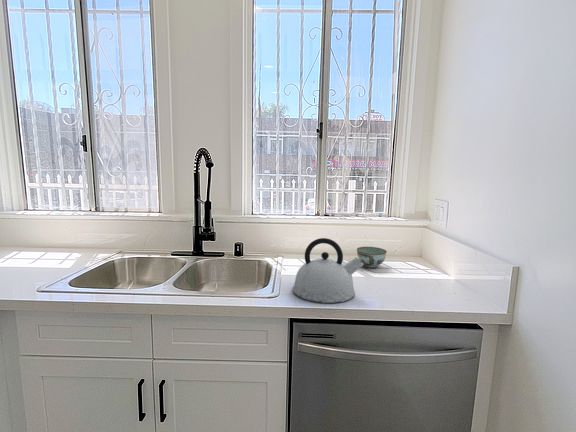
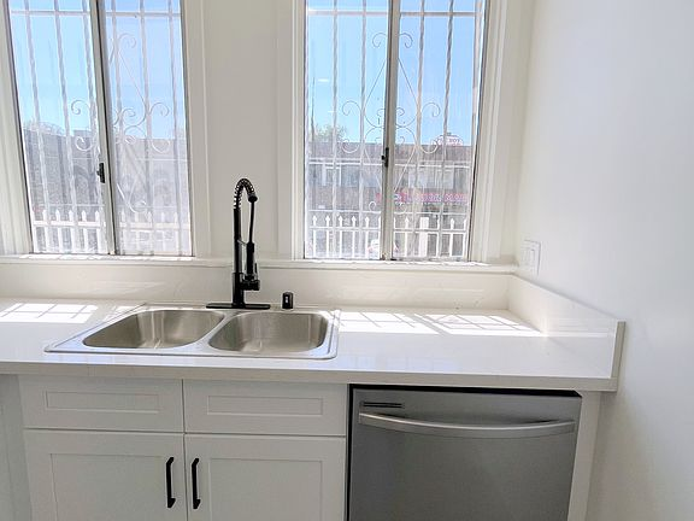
- bowl [356,246,388,269]
- kettle [292,237,364,304]
